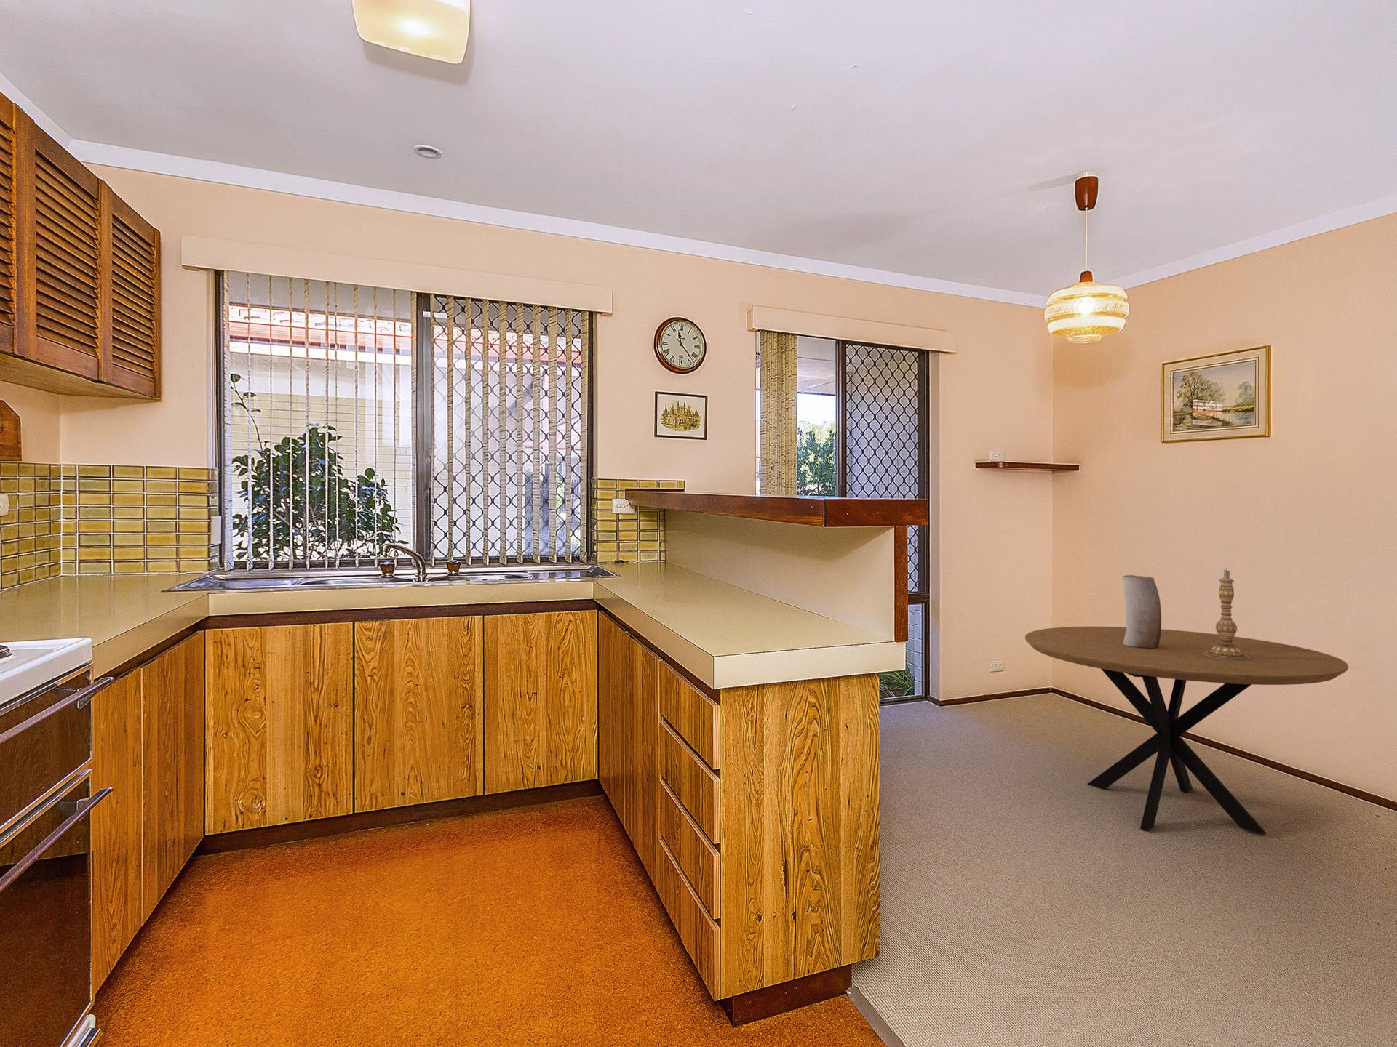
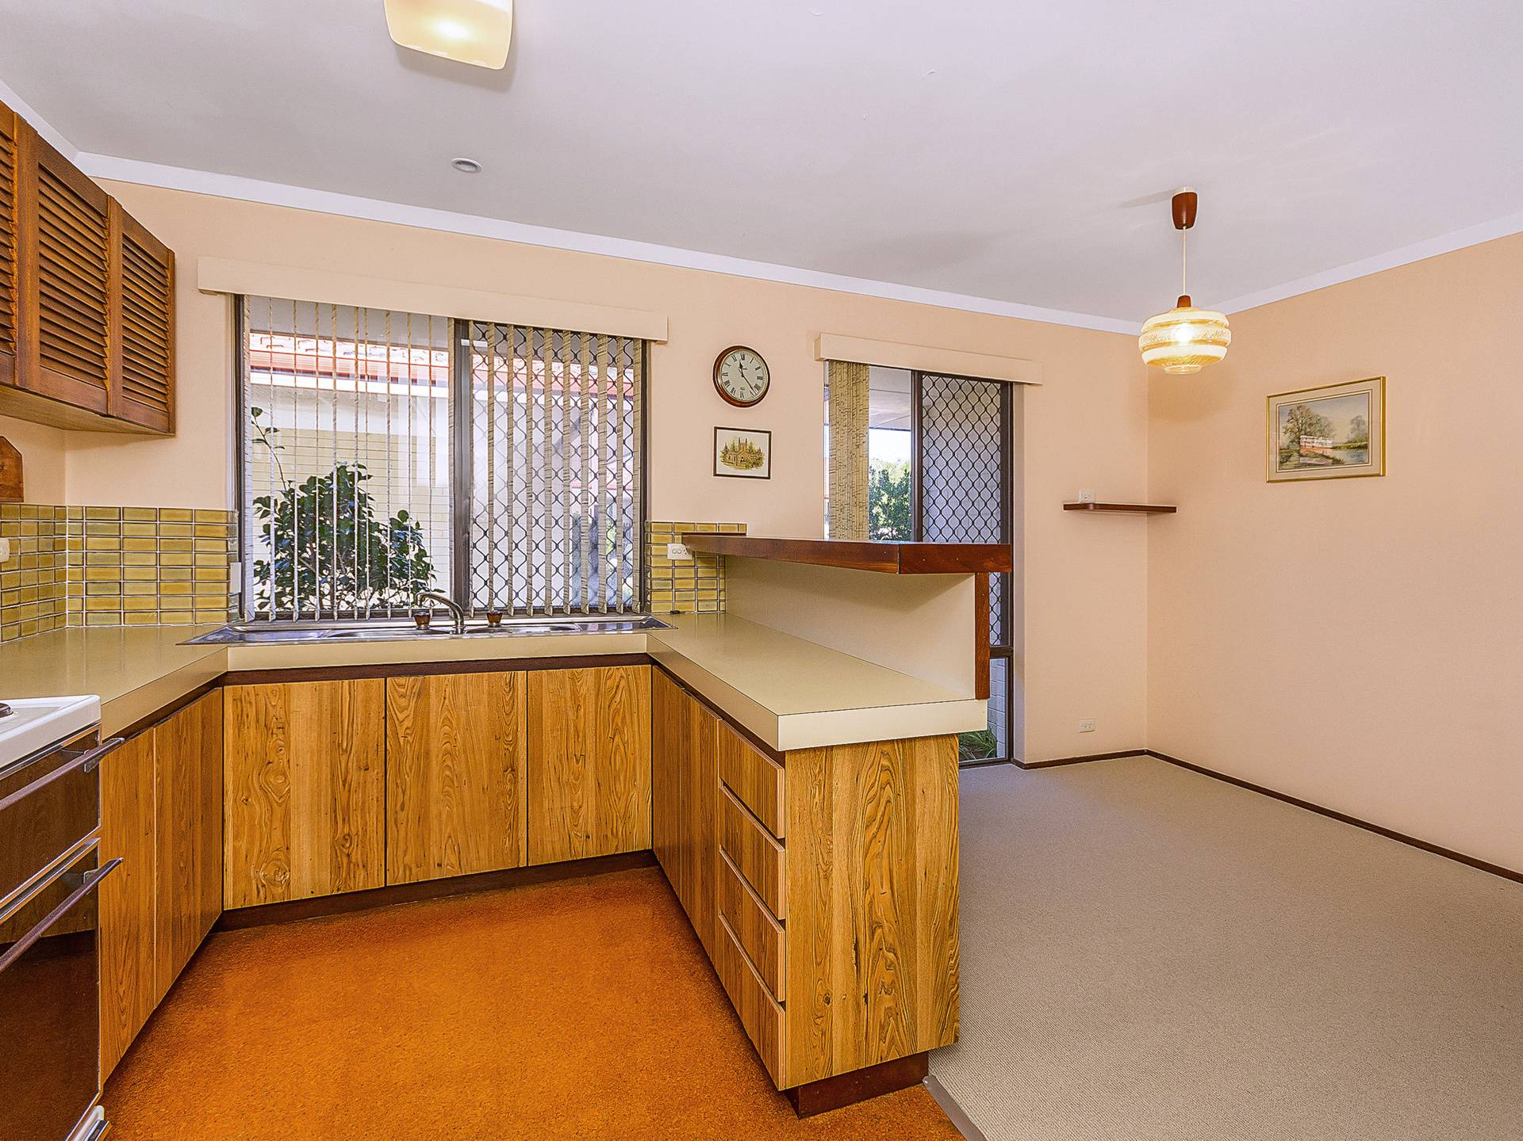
- candlestick [1203,567,1250,660]
- vase [1122,574,1162,649]
- dining table [1024,626,1349,836]
